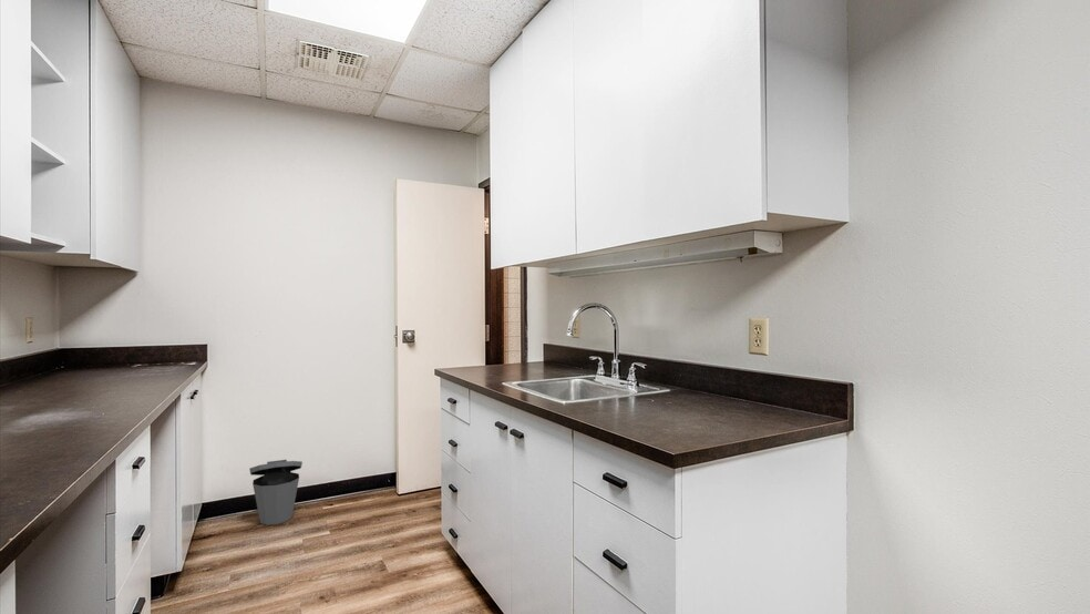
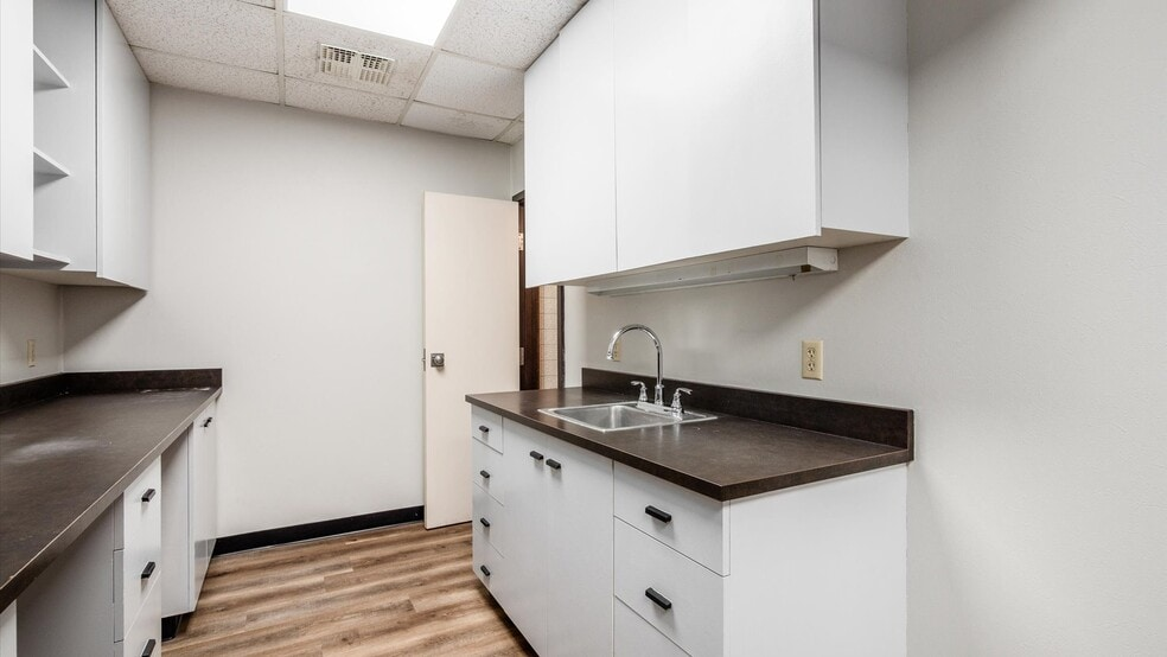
- trash can [248,459,304,526]
